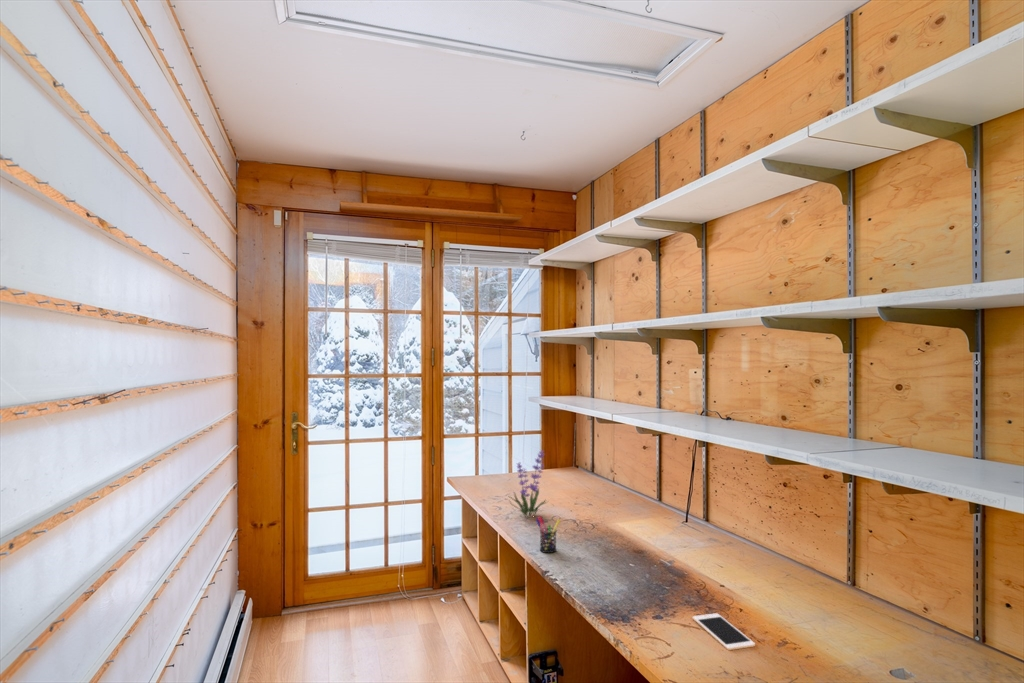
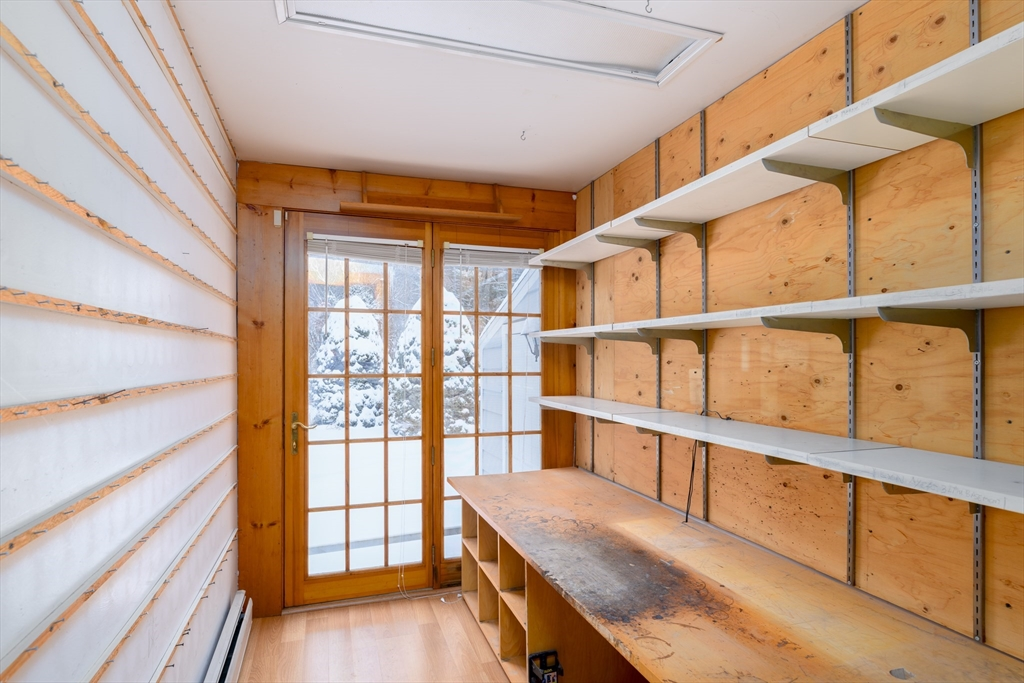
- pen holder [535,515,561,554]
- plant [507,449,549,518]
- cell phone [692,612,756,651]
